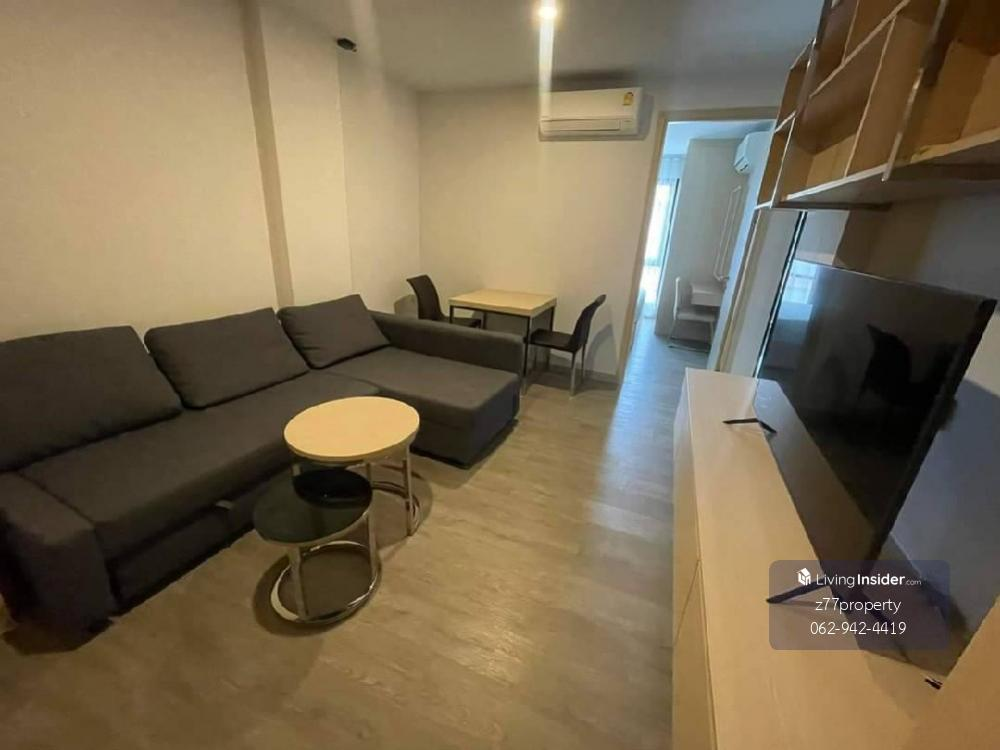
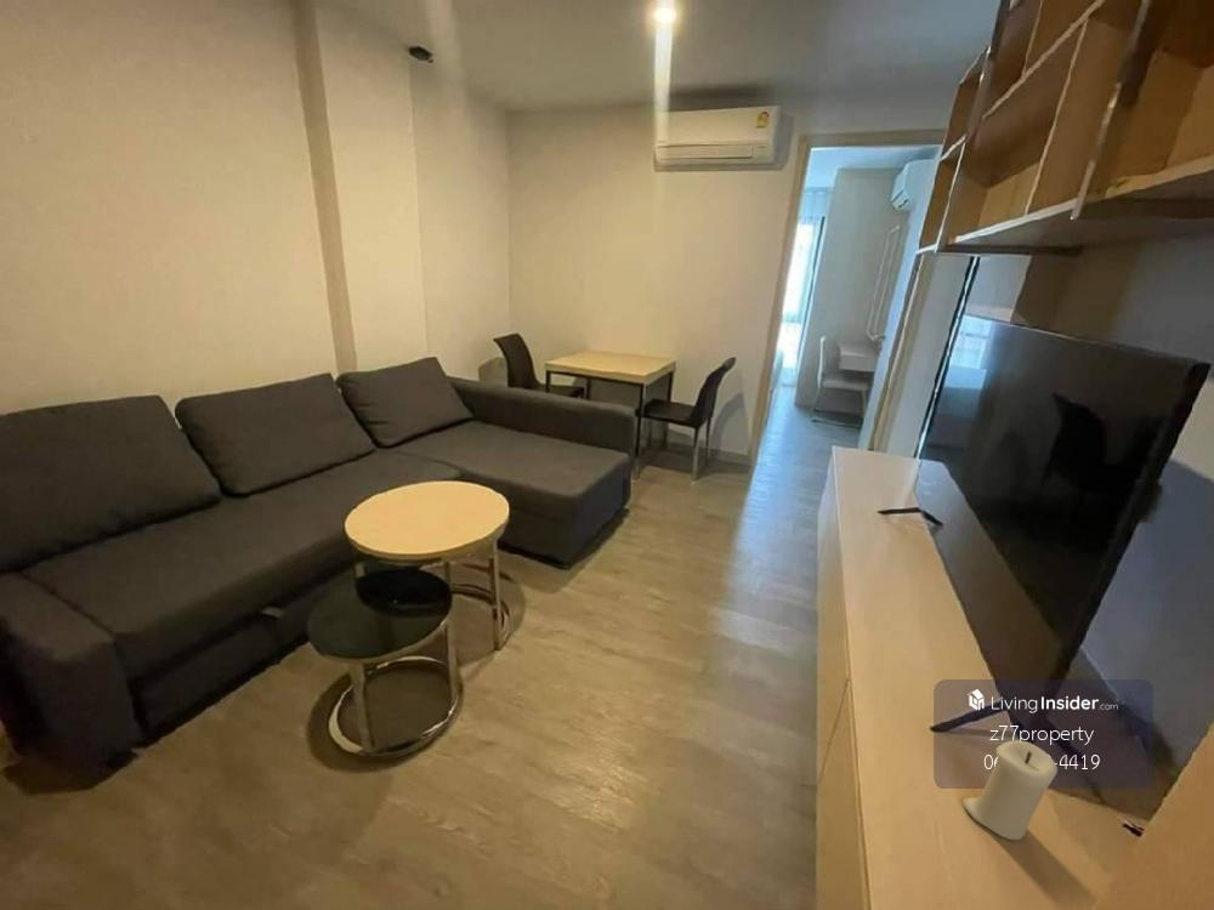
+ candle [961,739,1059,841]
